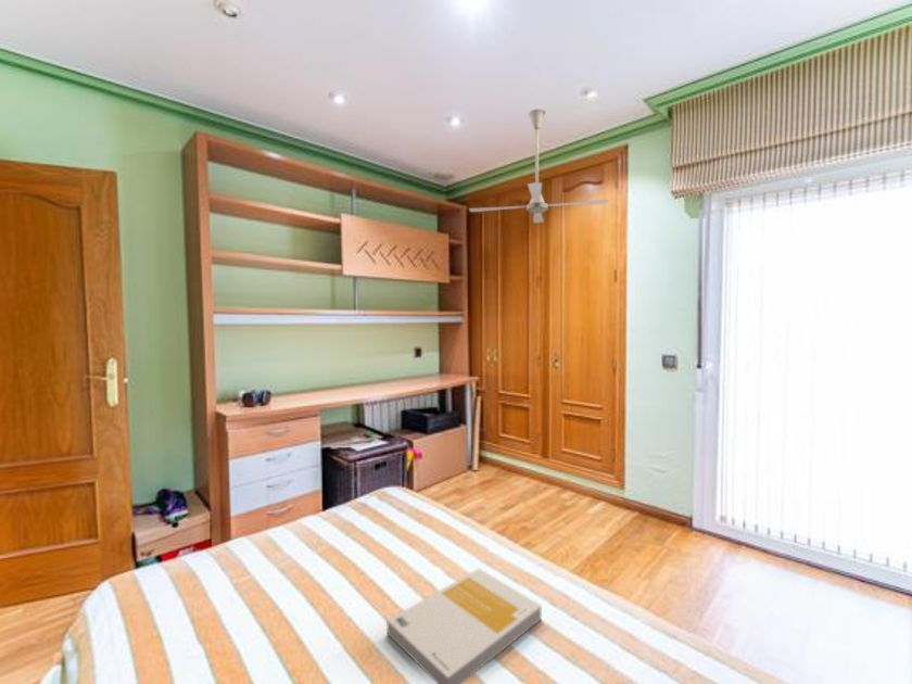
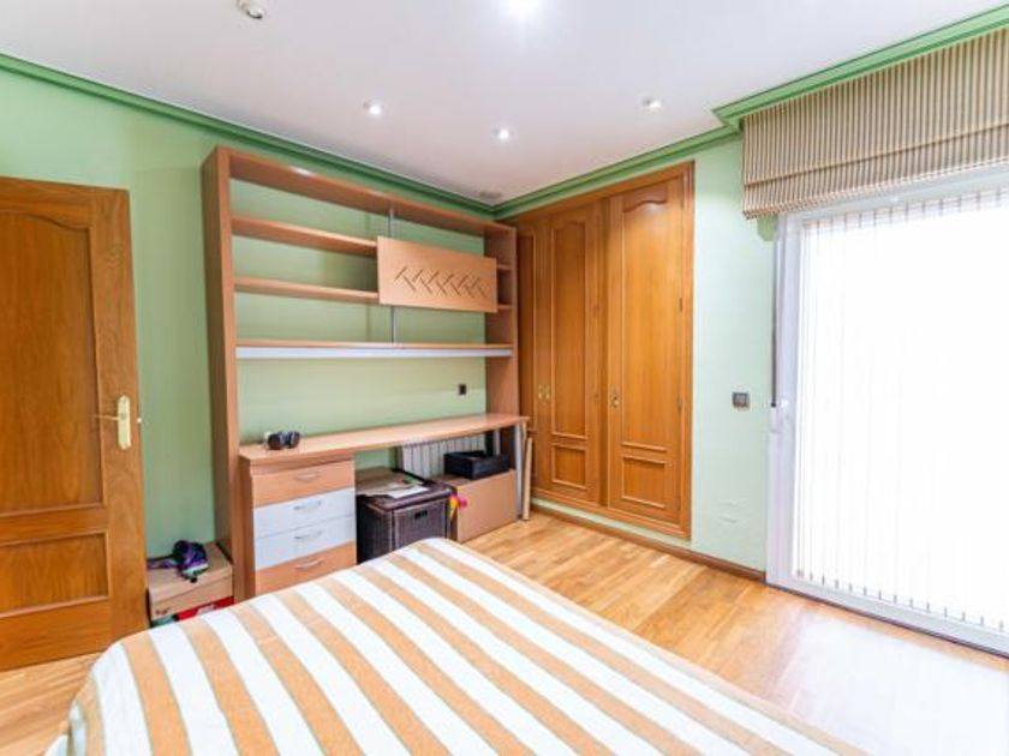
- ceiling fan [468,109,610,224]
- book [387,568,543,684]
